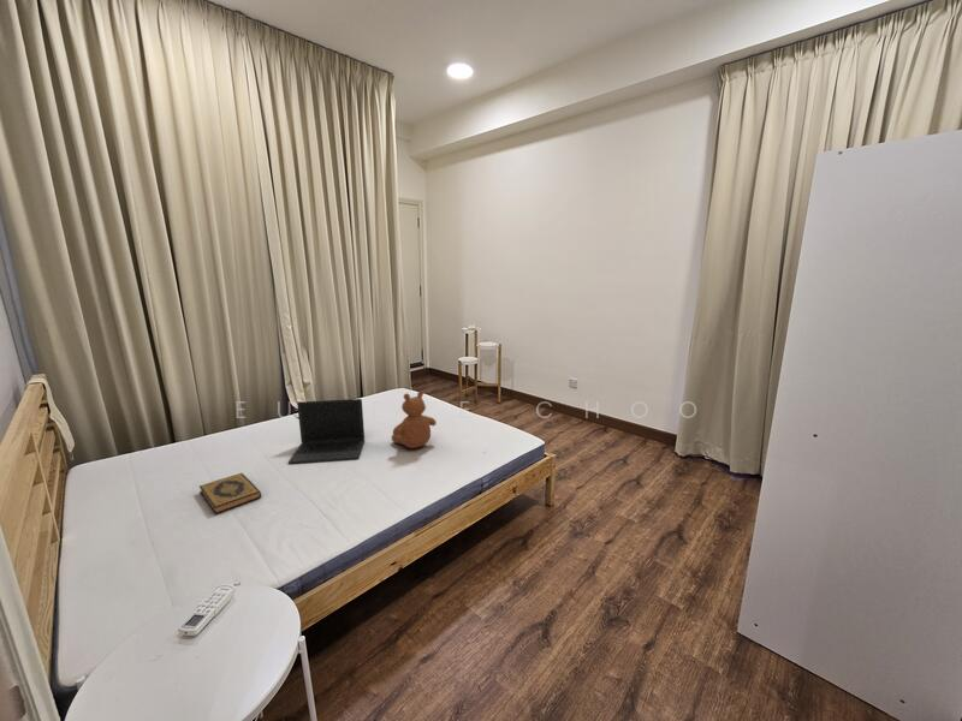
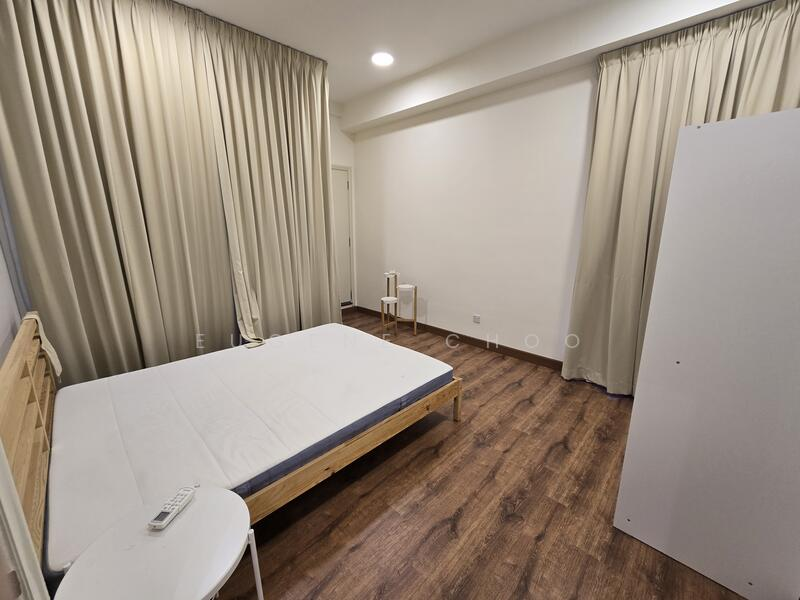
- hardback book [198,472,262,516]
- laptop [287,398,366,465]
- teddy bear [390,389,438,449]
